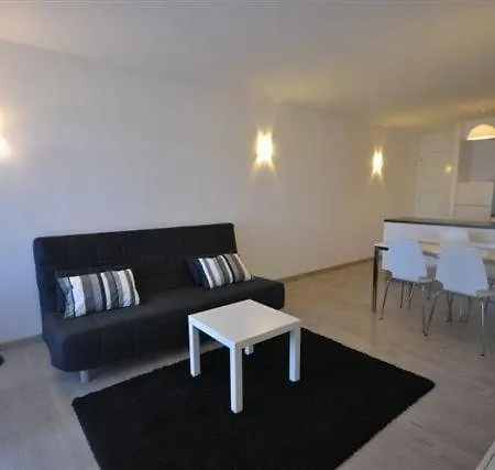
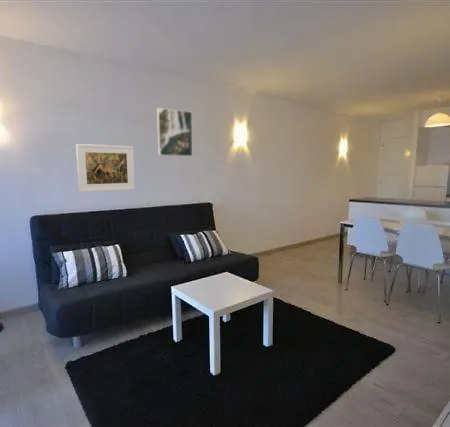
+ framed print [75,143,136,193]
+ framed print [156,107,193,157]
